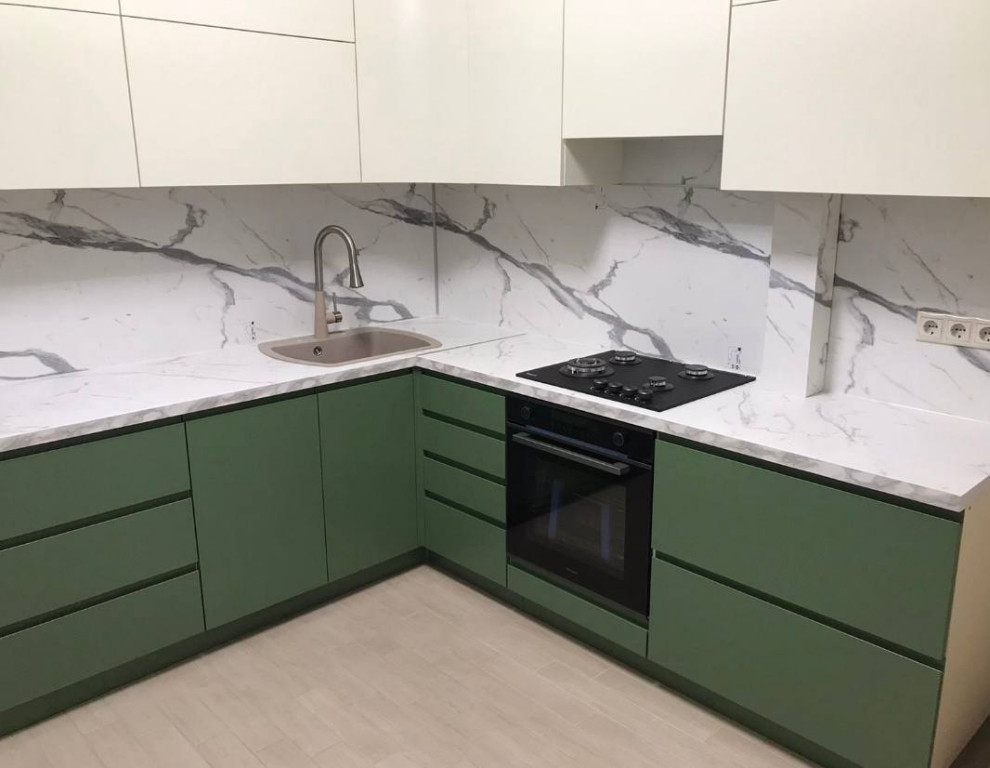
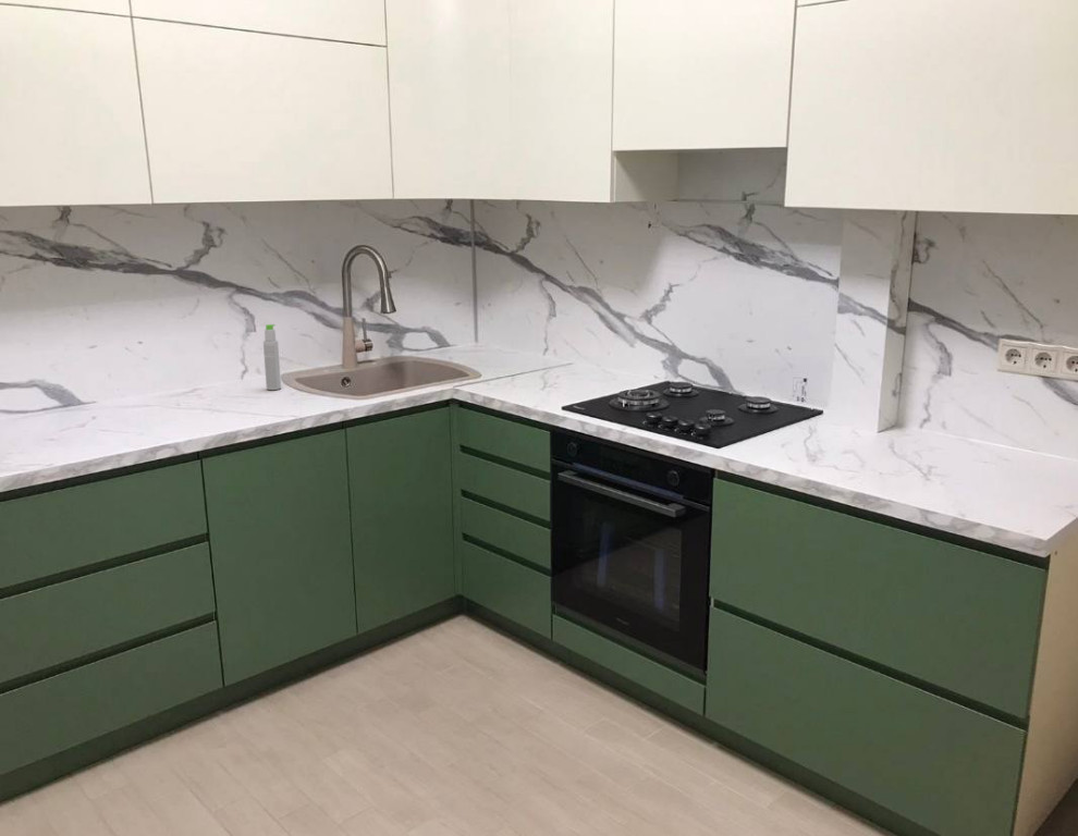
+ bottle [262,323,282,391]
